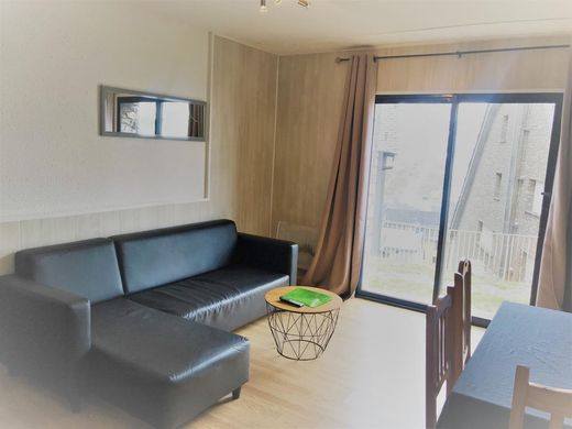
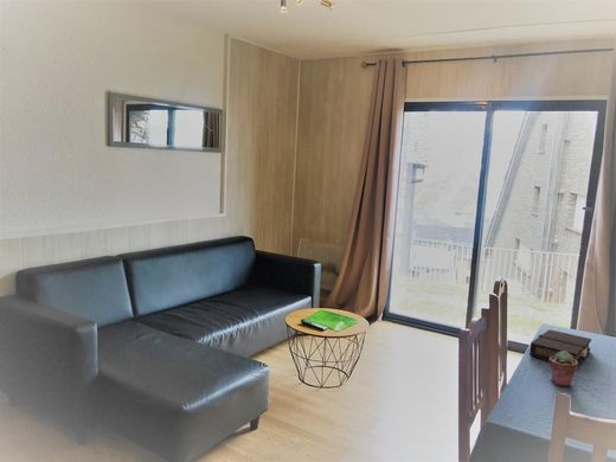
+ potted succulent [547,351,579,387]
+ book [528,328,592,365]
